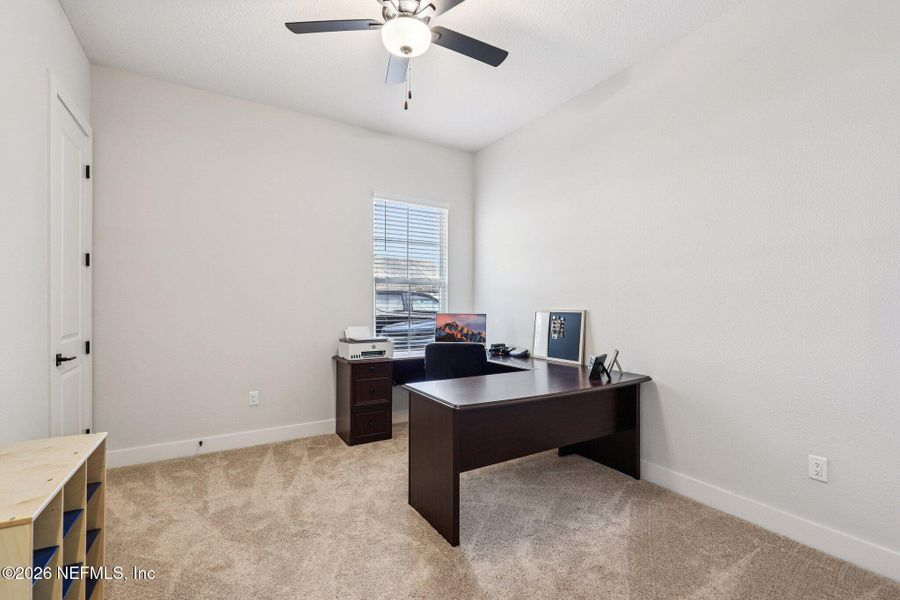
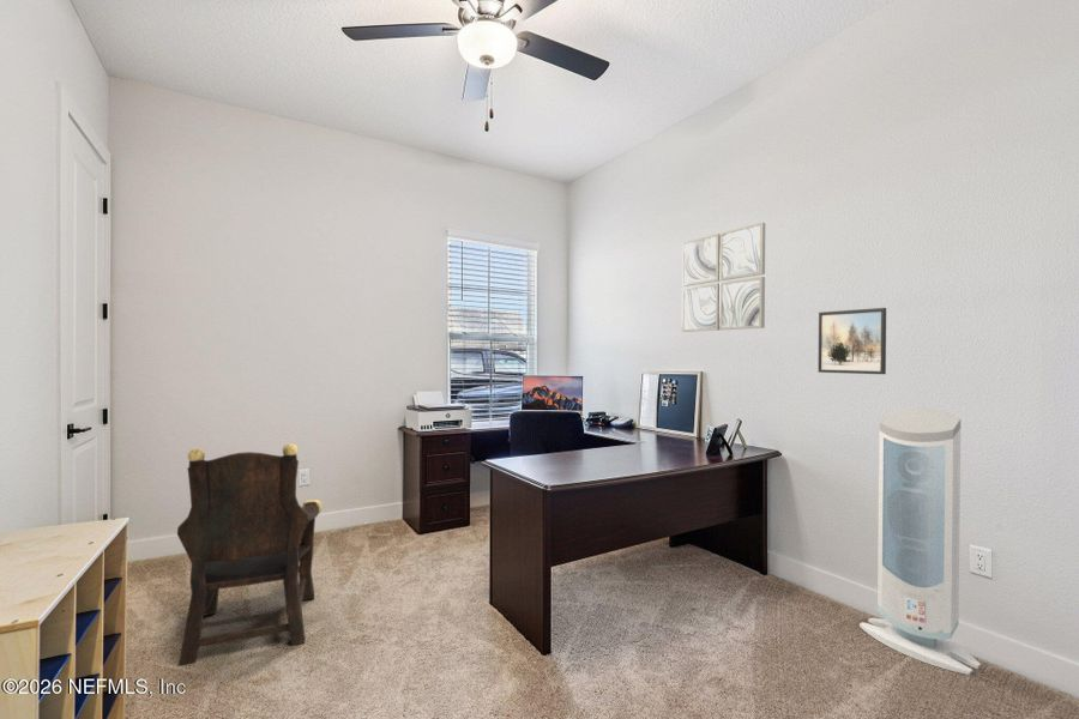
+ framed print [816,307,887,375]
+ air purifier [858,407,982,676]
+ armchair [176,442,323,667]
+ wall art [681,222,766,333]
